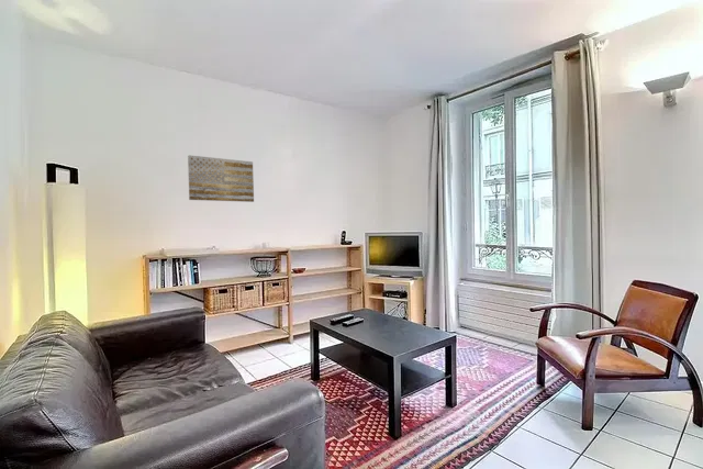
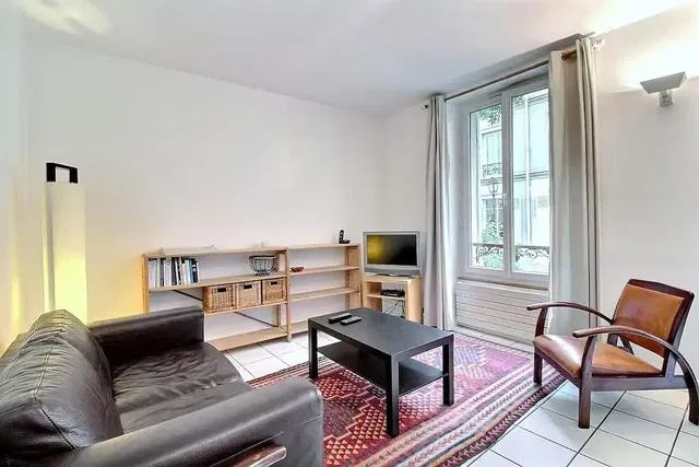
- wall art [187,154,255,203]
